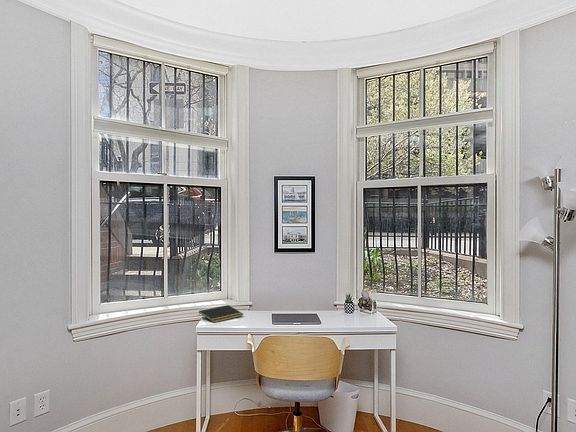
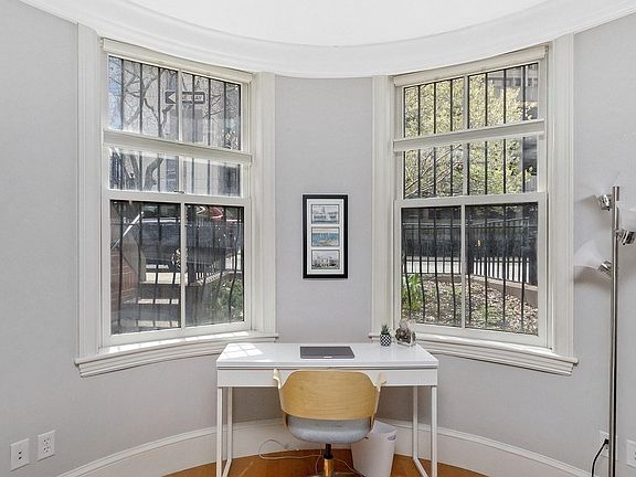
- notepad [198,304,244,323]
